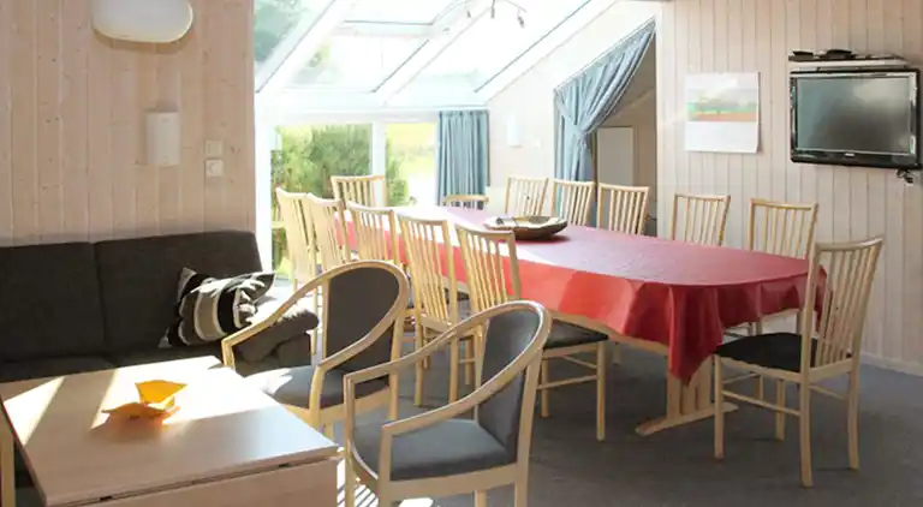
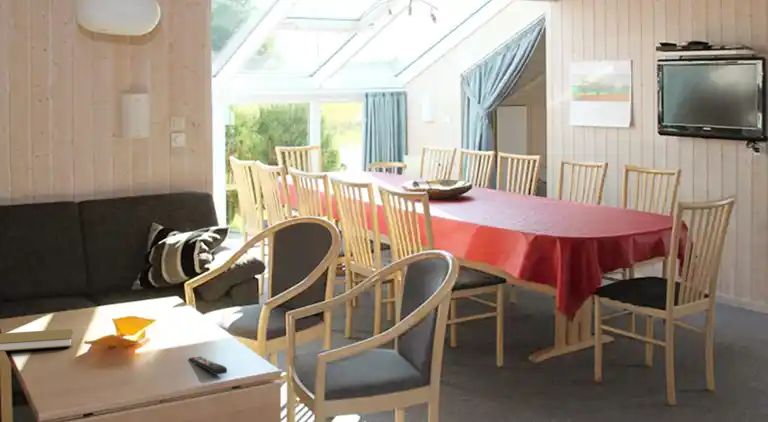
+ remote control [188,355,228,376]
+ book [0,328,73,352]
